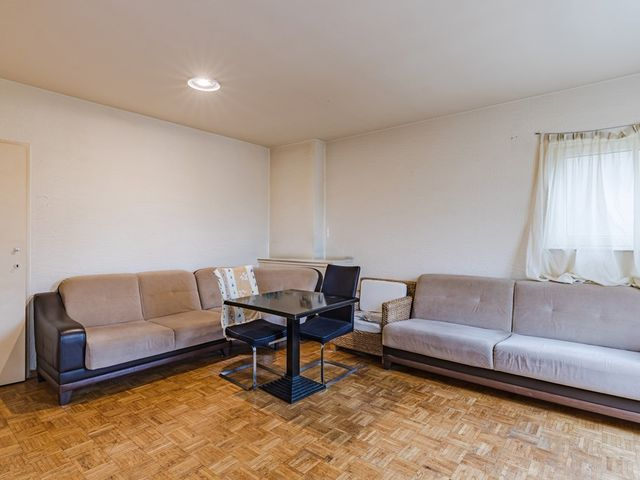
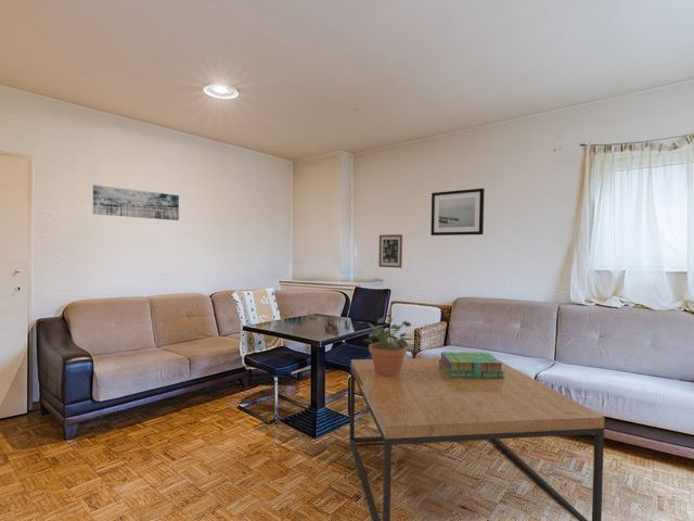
+ potted plant [362,317,417,377]
+ wall art [92,185,180,221]
+ coffee table [348,357,605,521]
+ wall art [377,233,403,269]
+ stack of books [439,351,504,378]
+ wall art [430,188,485,237]
